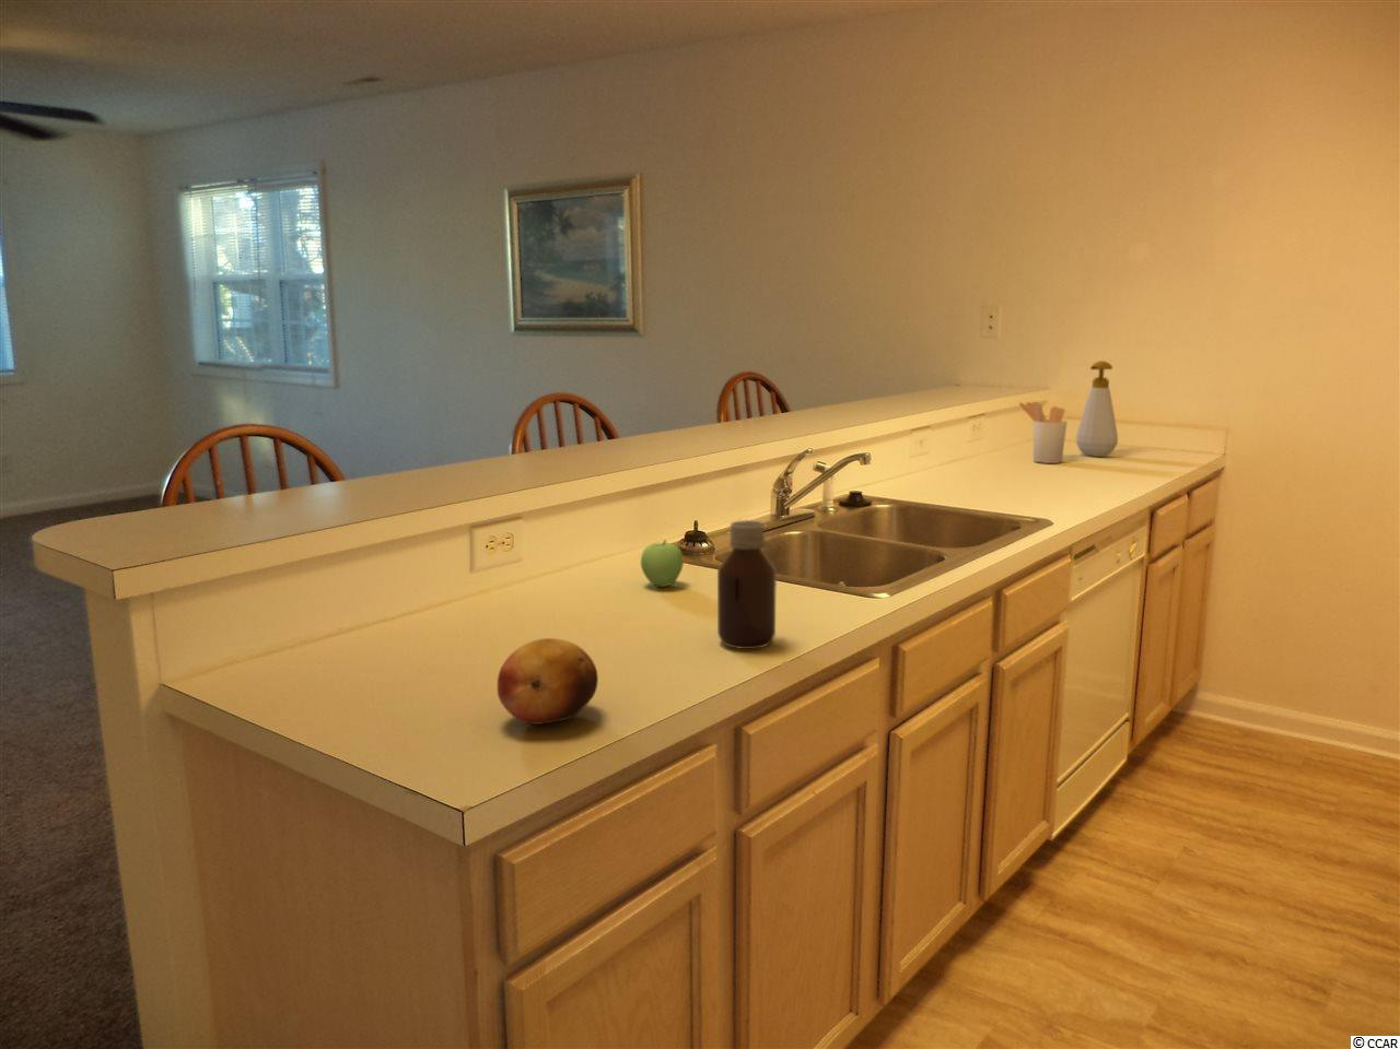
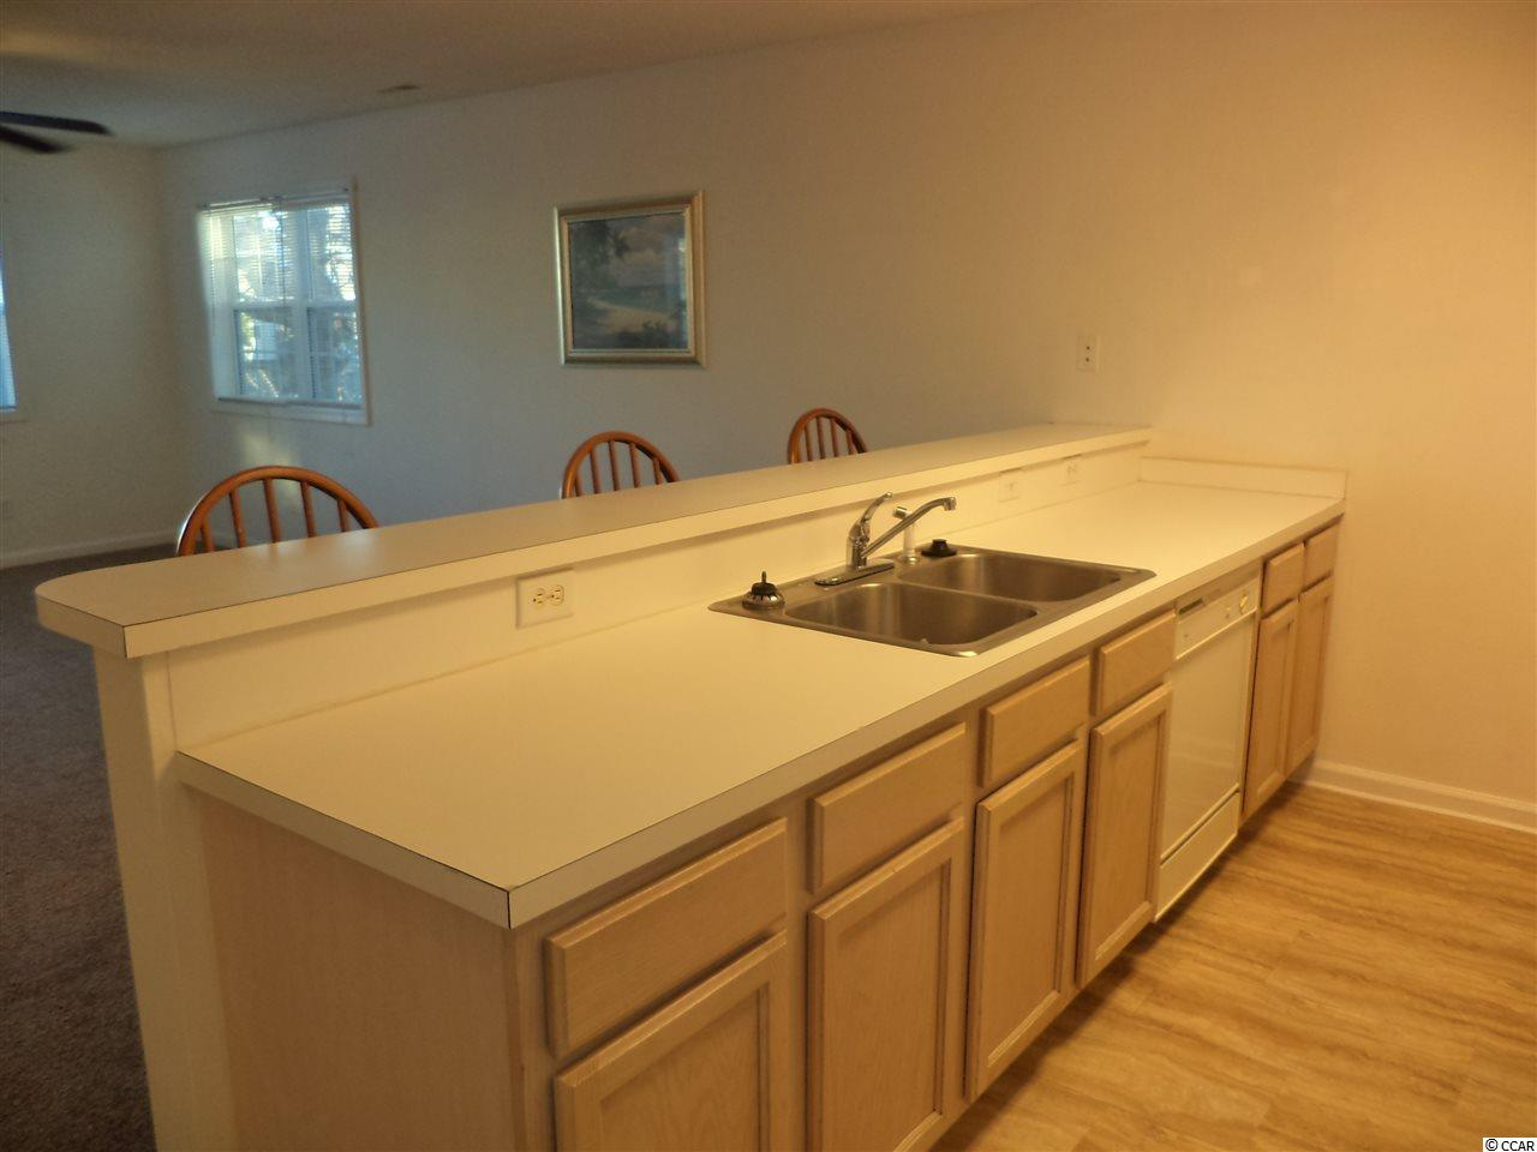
- utensil holder [1019,401,1068,464]
- soap bottle [1075,359,1119,458]
- bottle [717,519,777,650]
- apple [639,540,685,588]
- fruit [496,637,600,725]
